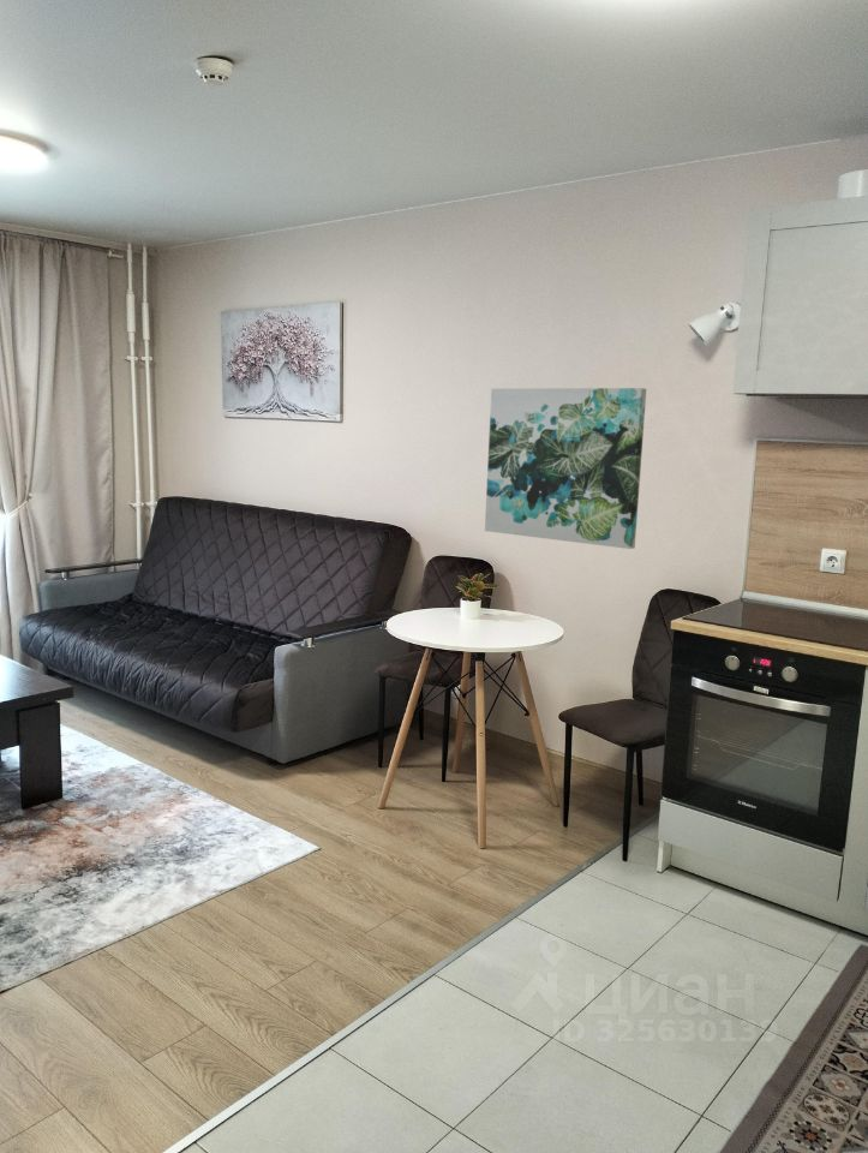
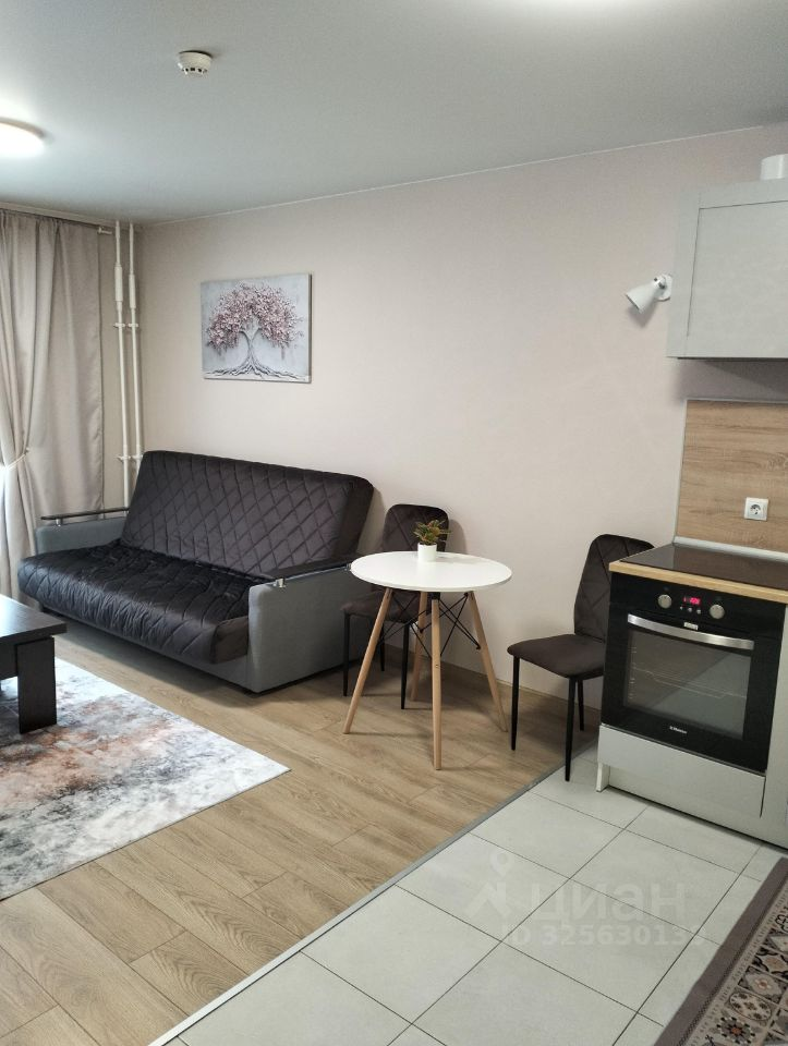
- wall art [484,387,647,550]
